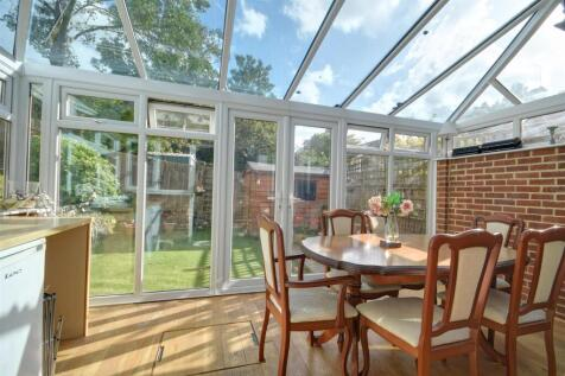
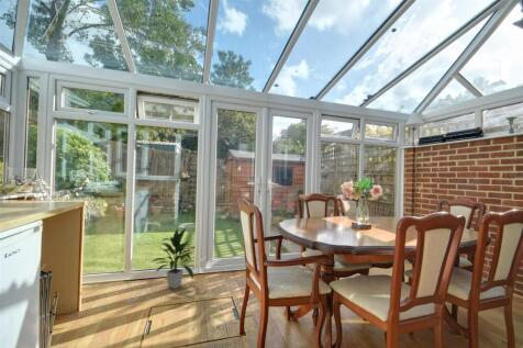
+ indoor plant [149,227,194,290]
